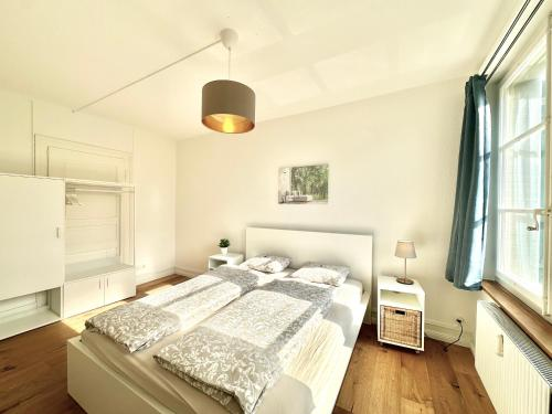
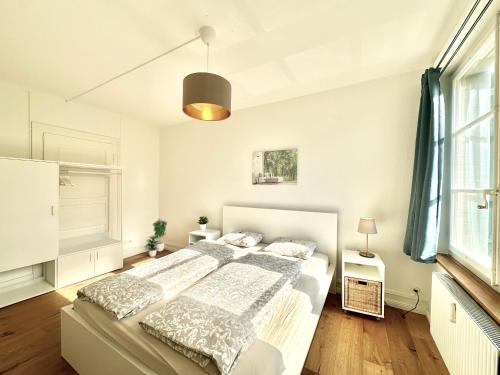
+ potted plant [143,217,168,258]
